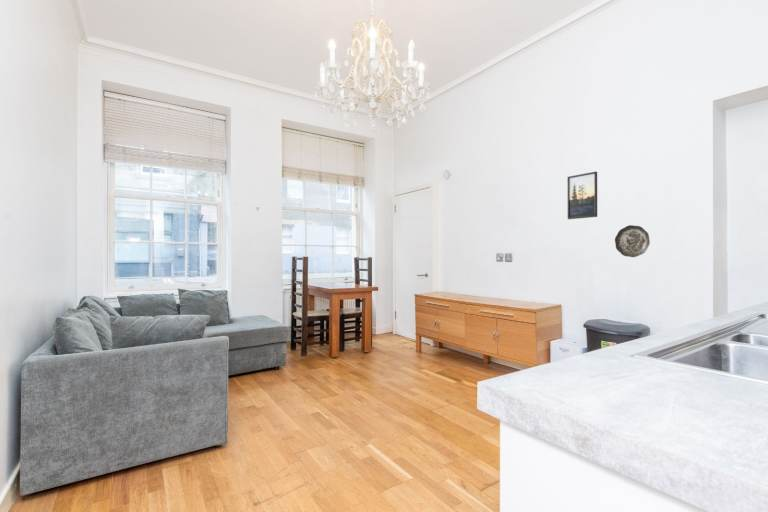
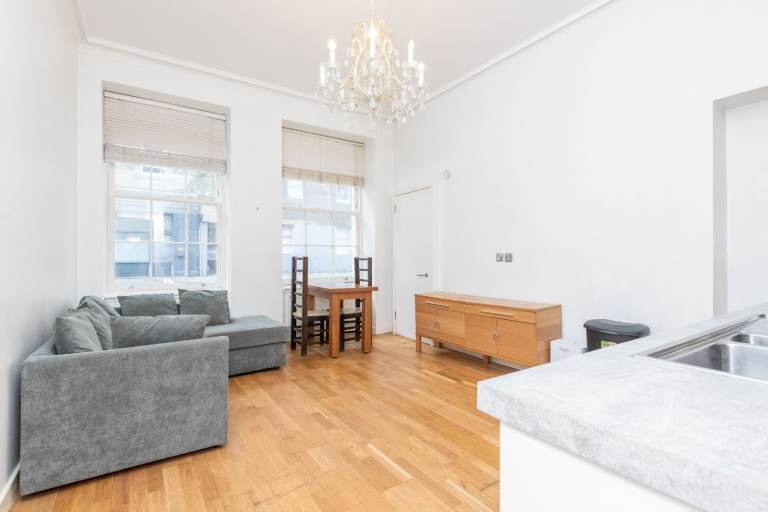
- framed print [566,171,598,220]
- decorative plate [614,224,651,258]
